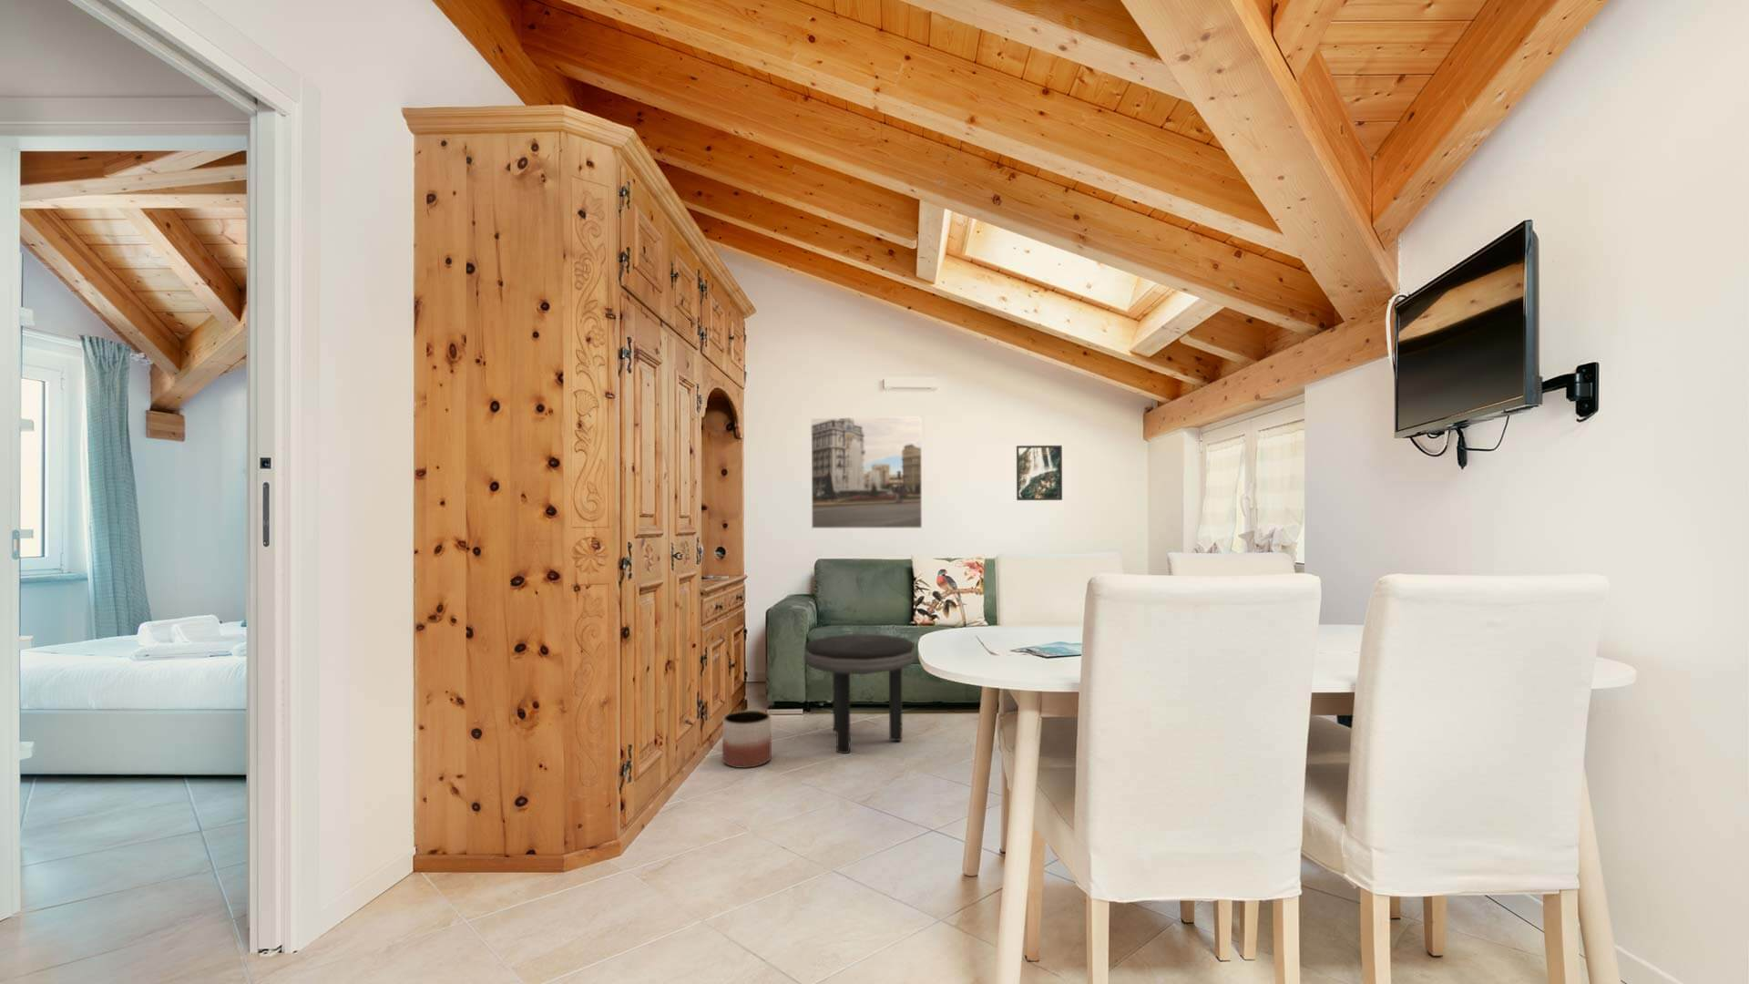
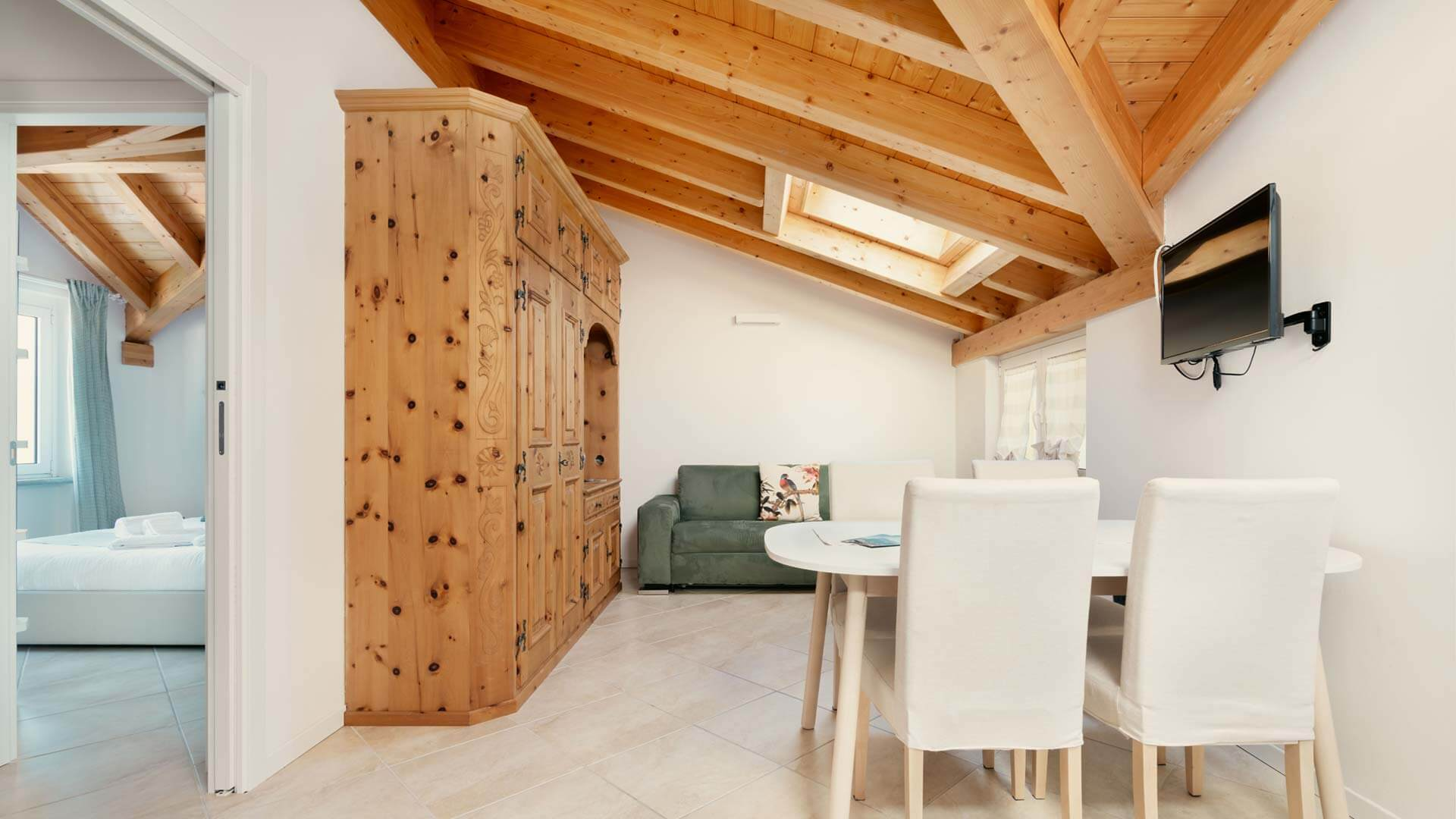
- planter [722,710,772,769]
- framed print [810,417,923,530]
- side table [805,633,915,755]
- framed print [1016,445,1063,501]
